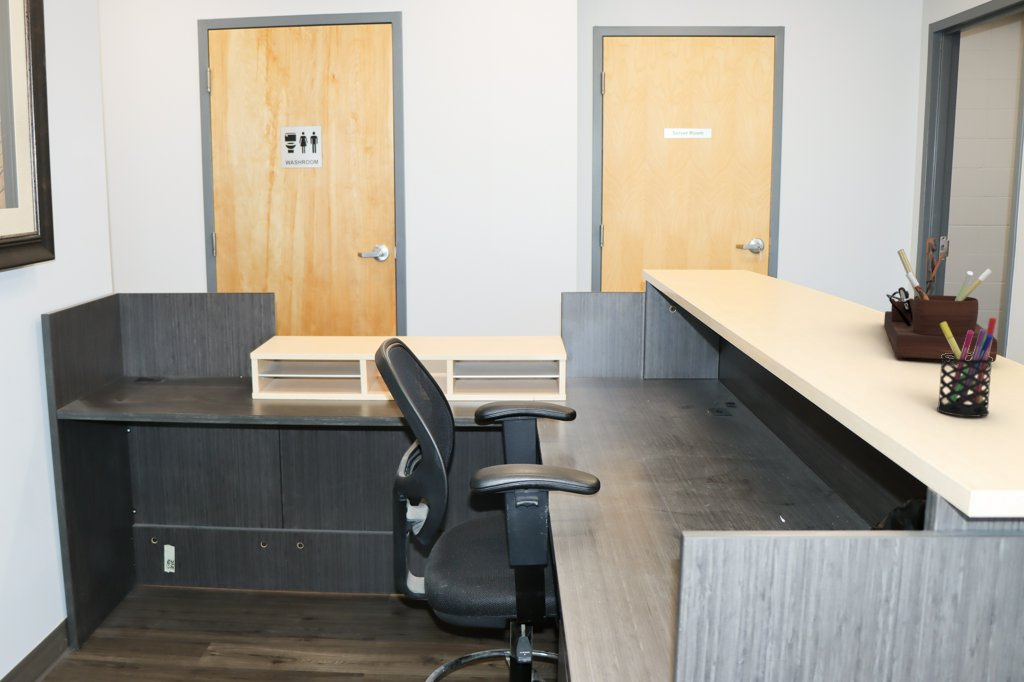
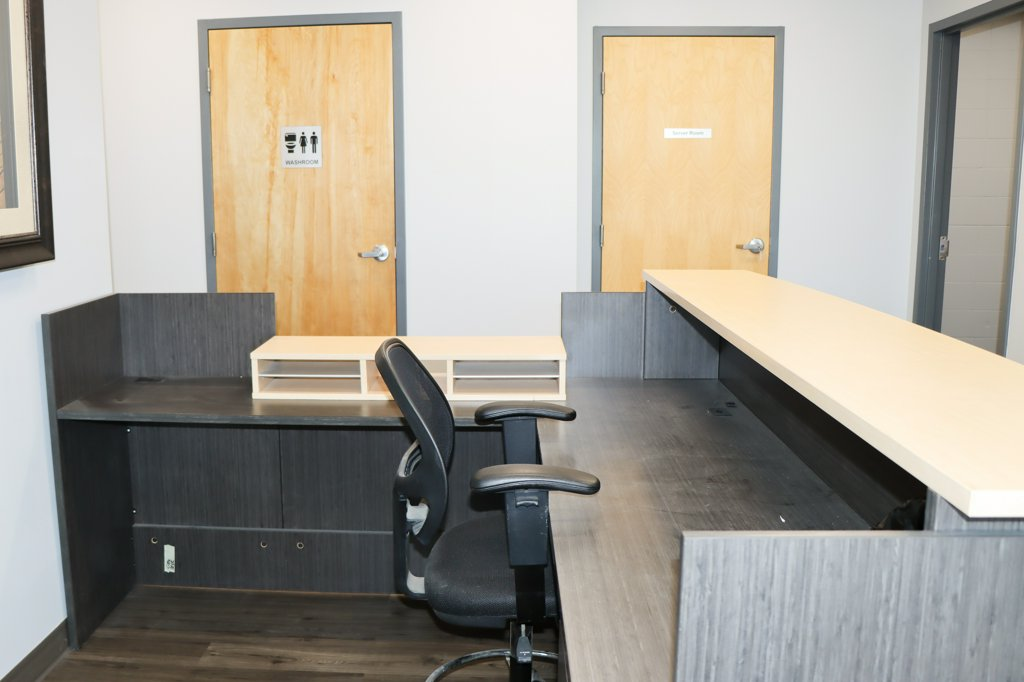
- pen holder [936,317,997,418]
- desk organizer [883,237,998,363]
